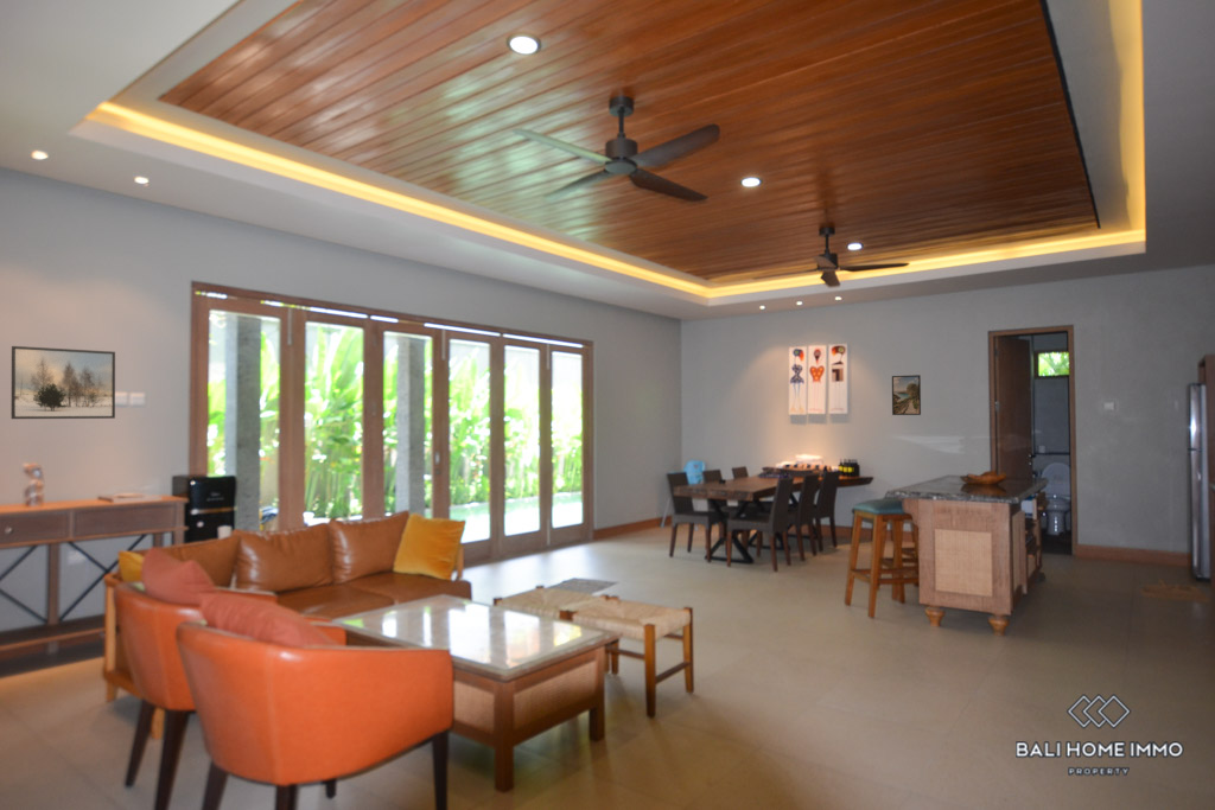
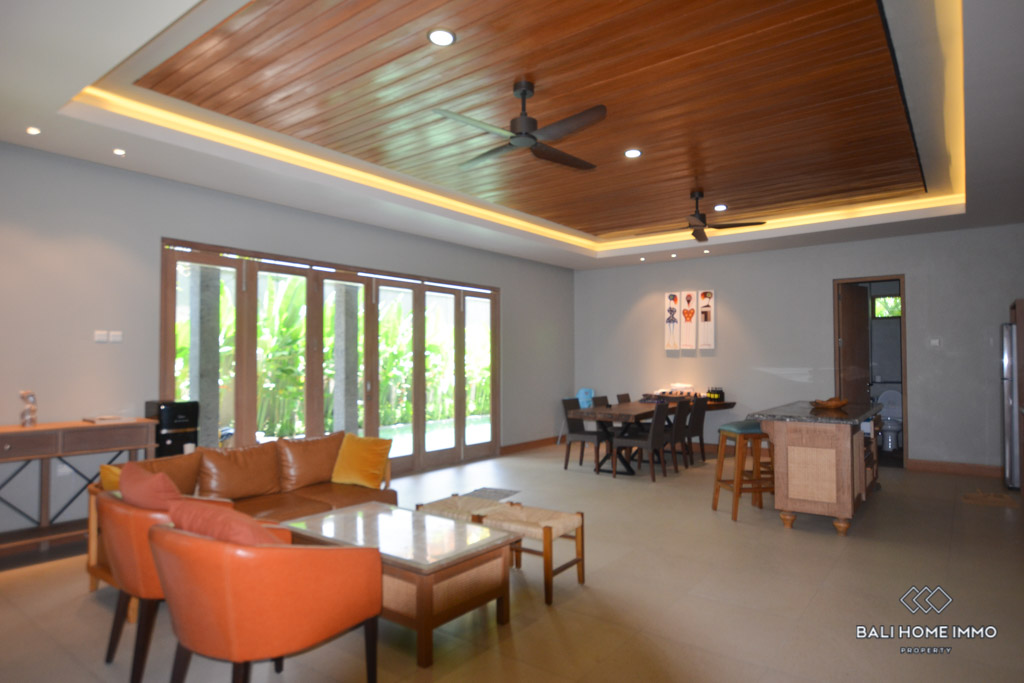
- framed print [11,345,116,420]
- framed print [891,374,922,416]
